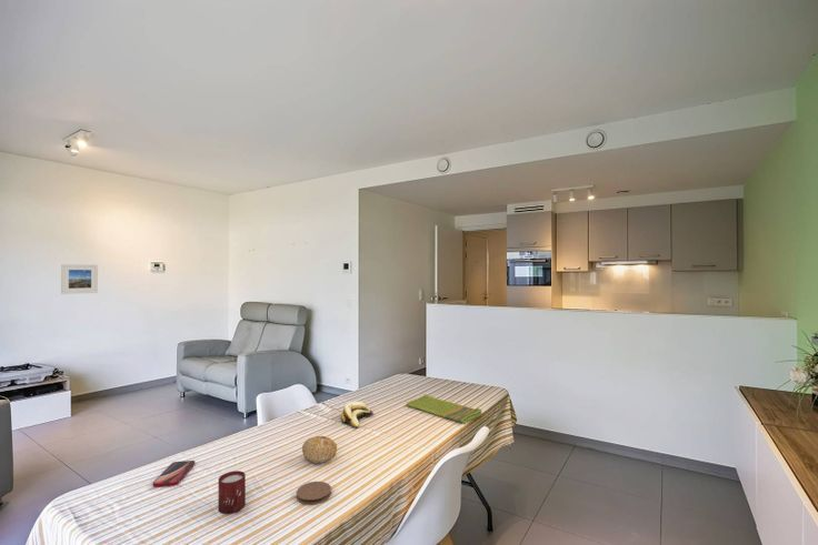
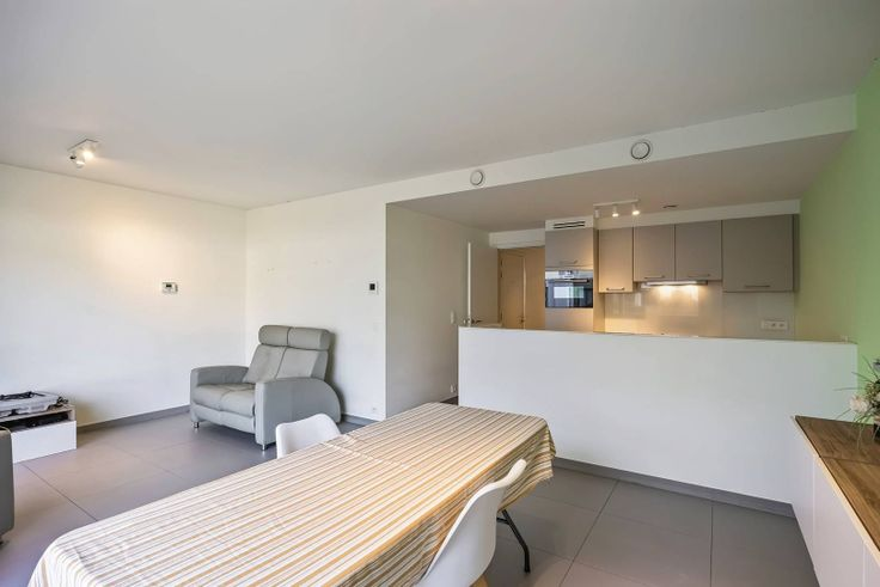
- dish towel [406,393,482,424]
- cup [217,470,247,515]
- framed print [60,263,99,295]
- smartphone [151,460,196,487]
- fruit [301,435,338,464]
- coaster [296,481,332,506]
- banana [340,401,375,428]
